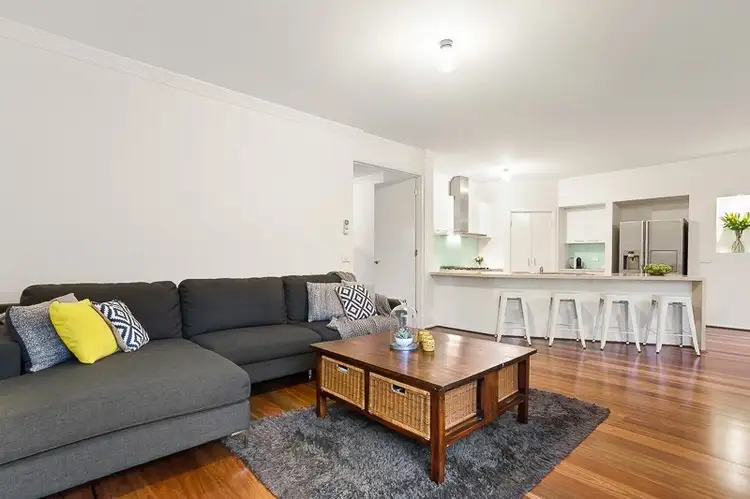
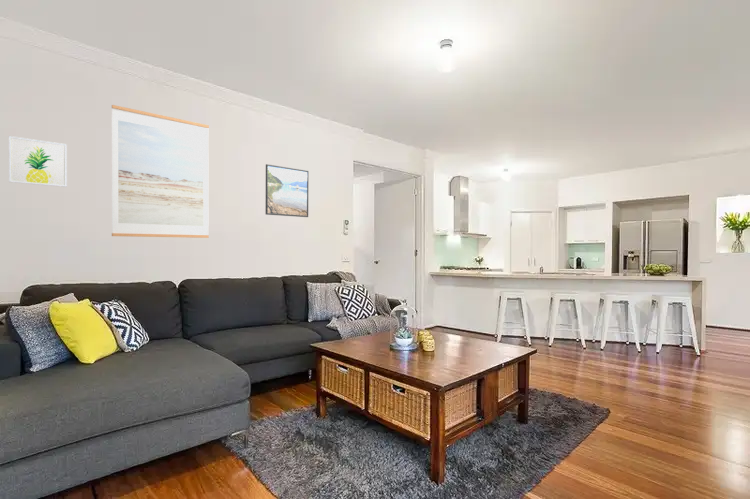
+ wall art [111,104,210,239]
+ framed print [265,163,310,218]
+ wall art [8,135,68,188]
